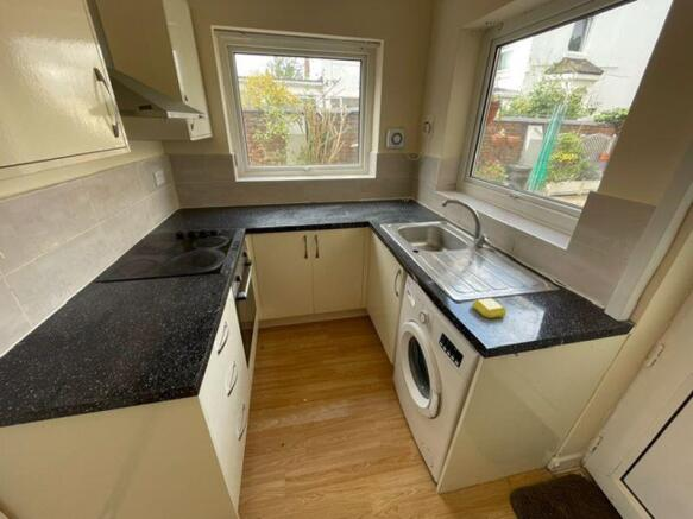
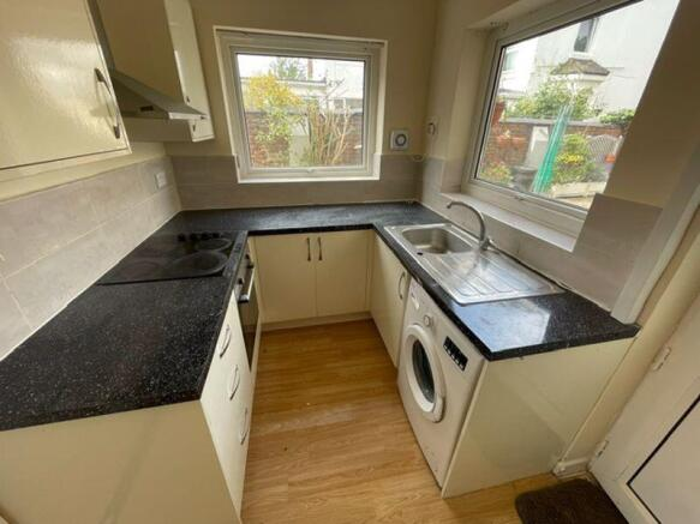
- soap bar [471,297,508,319]
